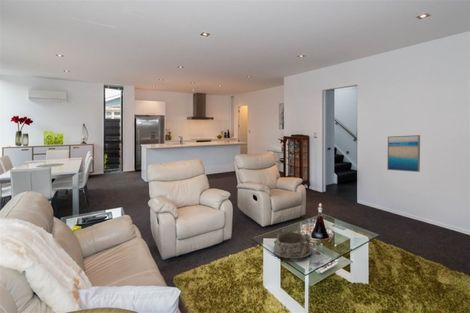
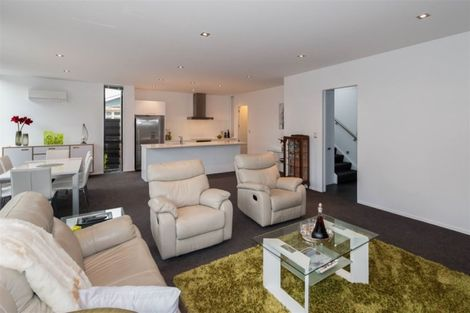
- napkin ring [272,229,313,261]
- wall art [386,134,421,173]
